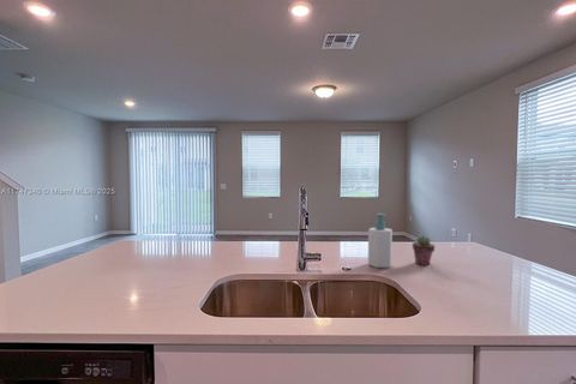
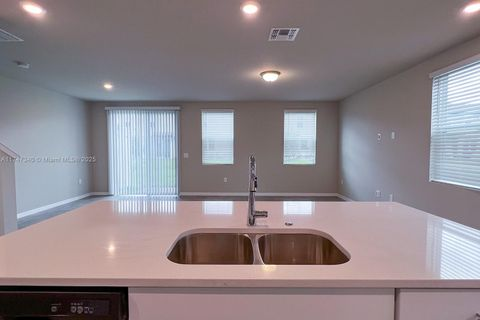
- potted succulent [412,234,436,266]
- soap bottle [367,212,394,269]
